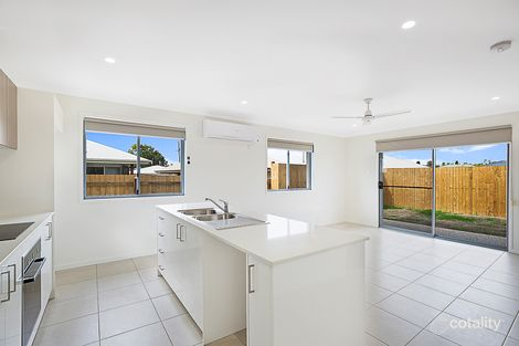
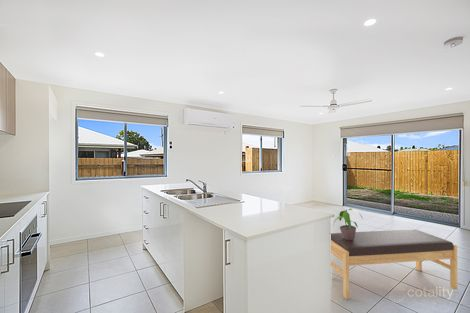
+ potted plant [332,208,363,240]
+ bench [330,229,458,300]
